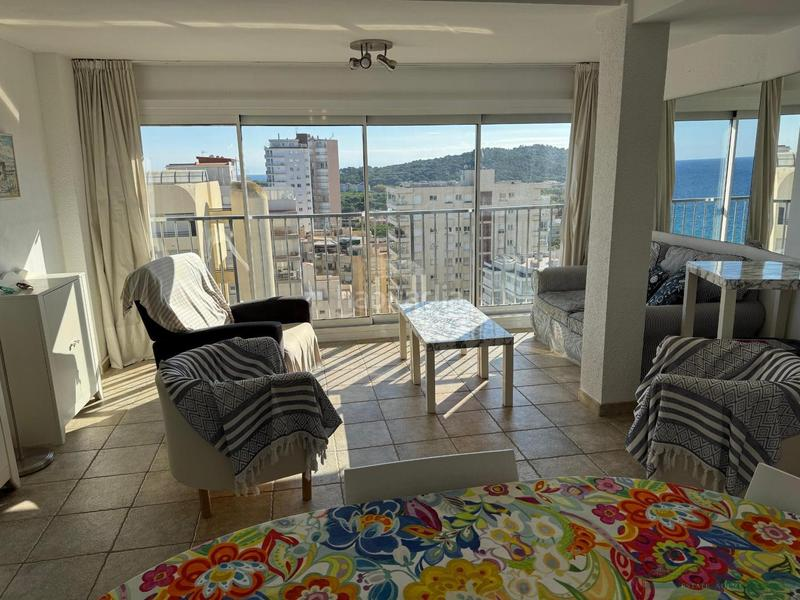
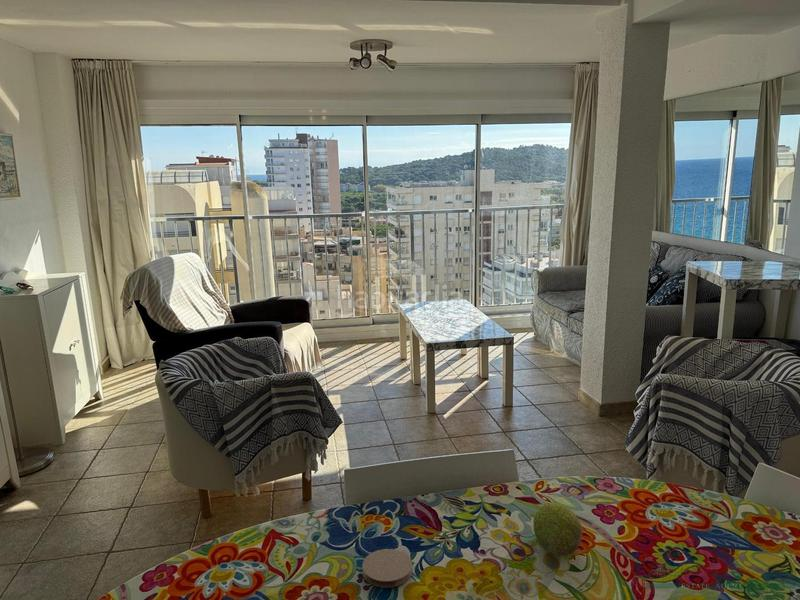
+ fruit [532,501,583,557]
+ coaster [361,548,414,588]
